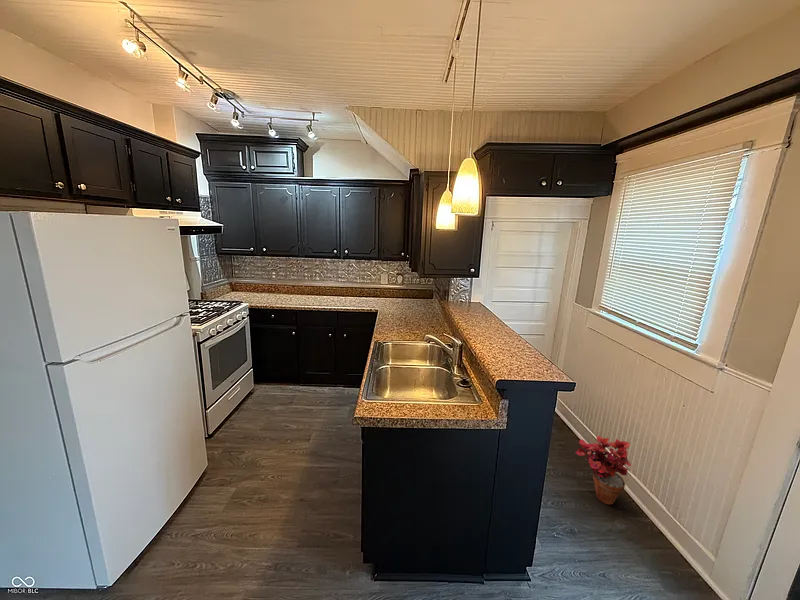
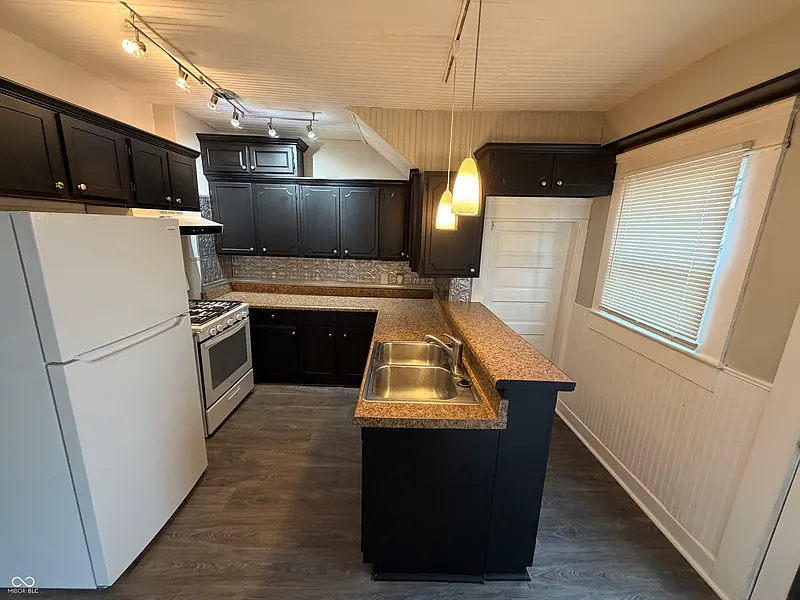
- potted plant [575,435,632,506]
